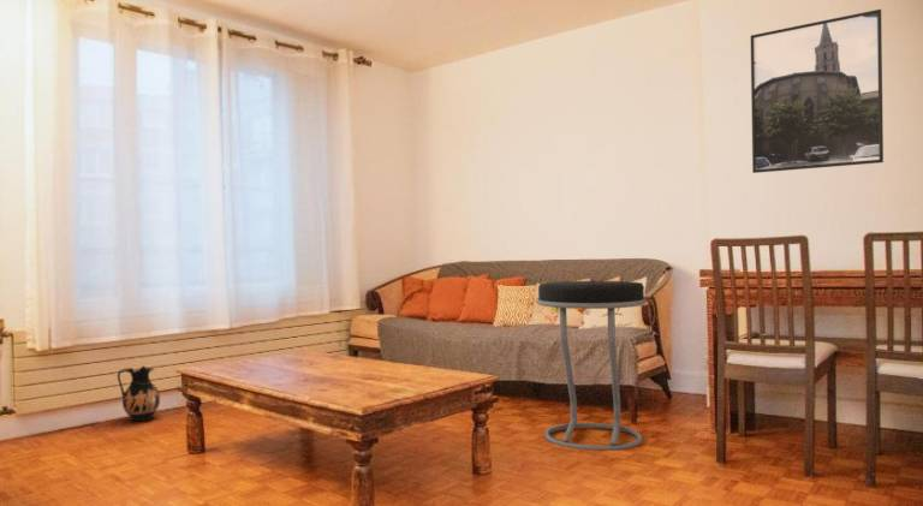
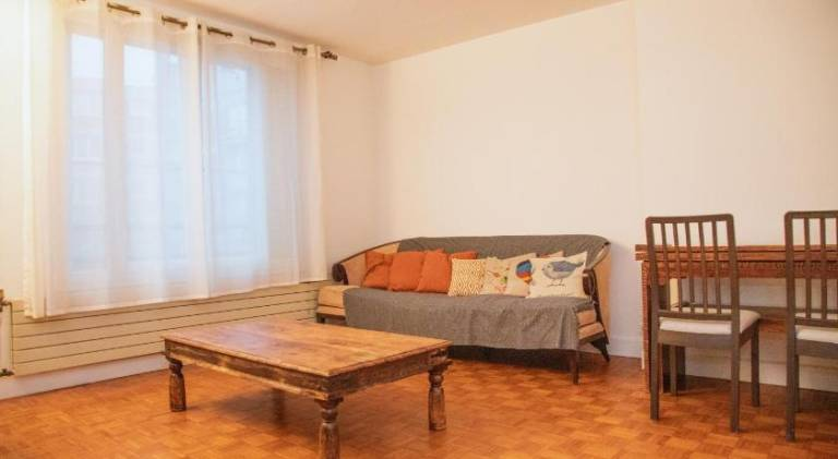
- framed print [750,8,885,174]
- stool [535,280,648,451]
- ceramic jug [117,365,161,422]
